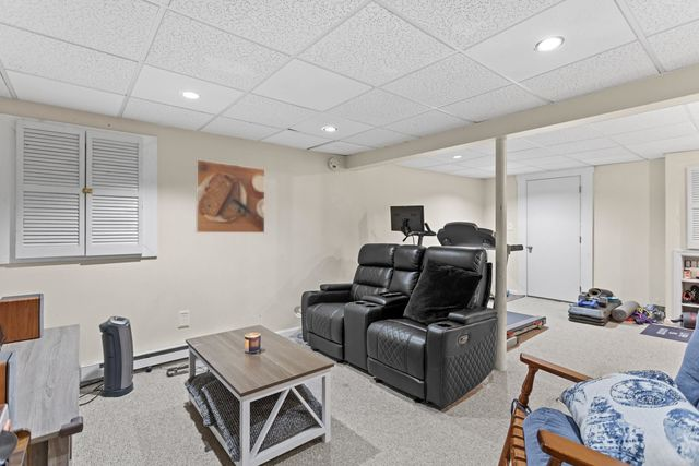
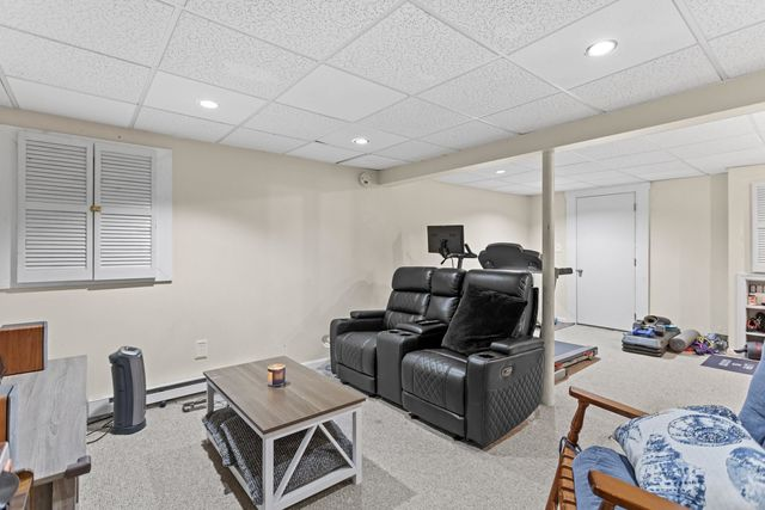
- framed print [194,159,265,234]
